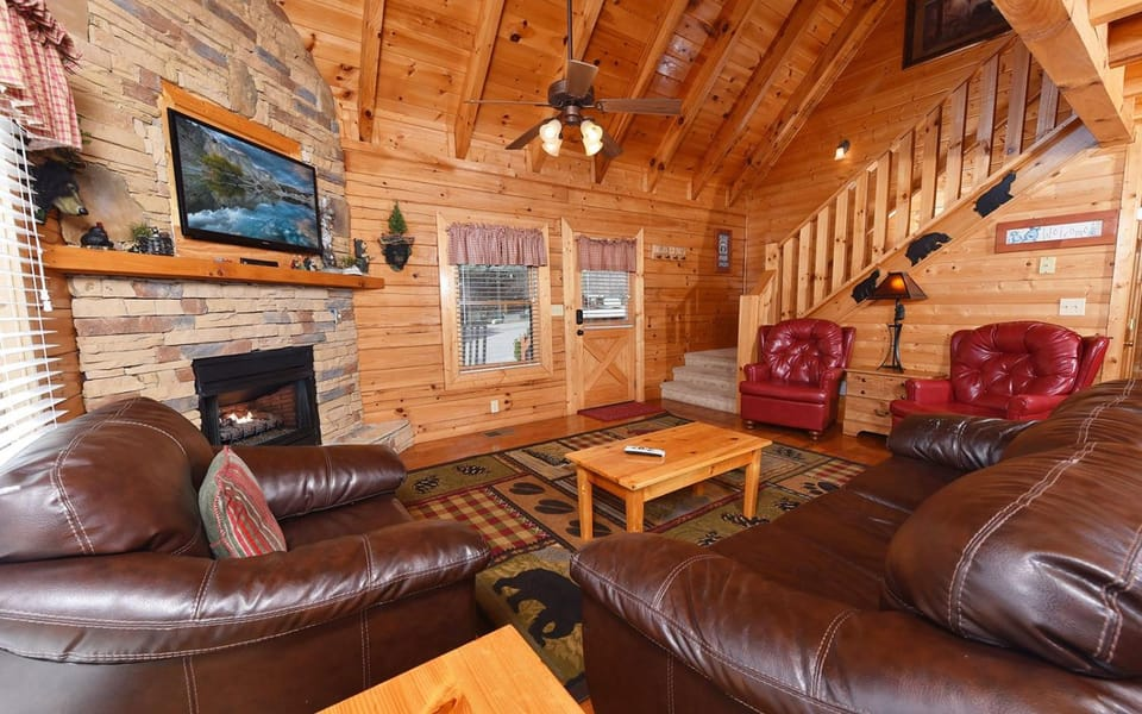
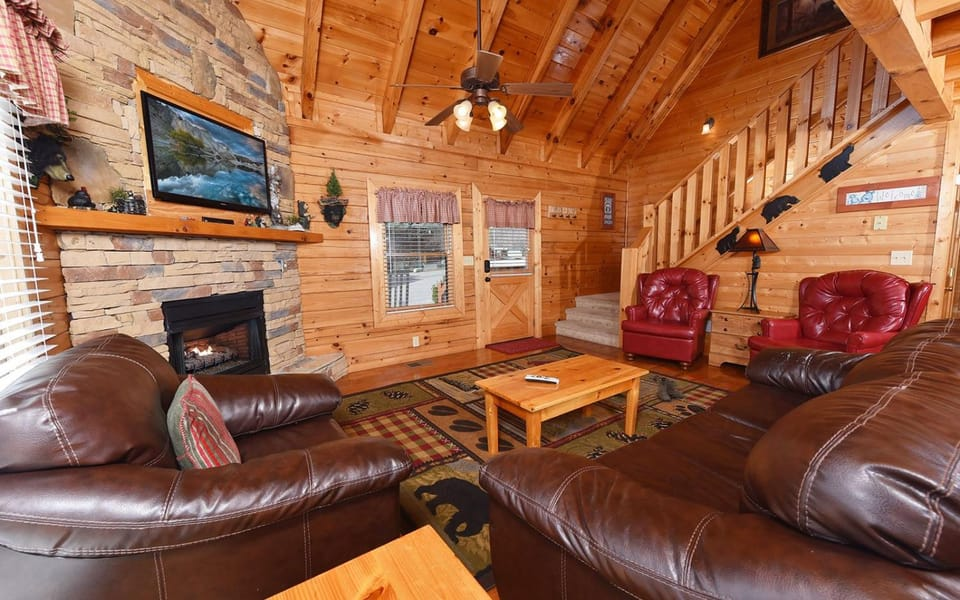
+ boots [654,380,685,402]
